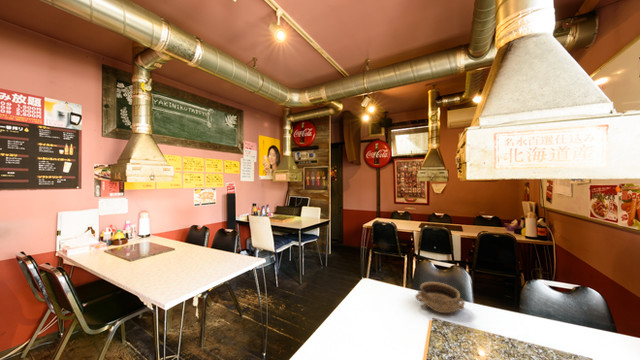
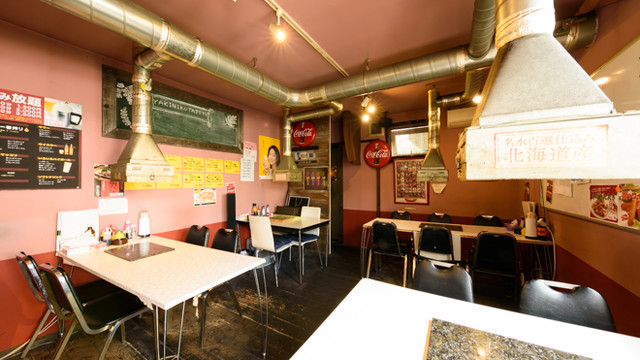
- ceramic bowl [414,281,466,314]
